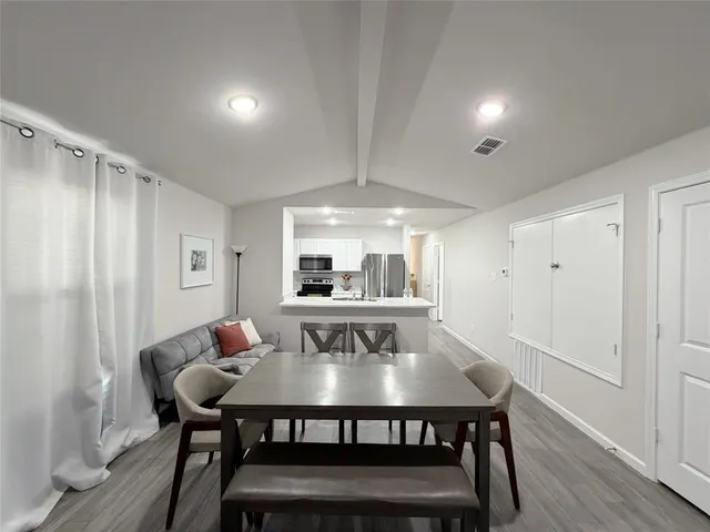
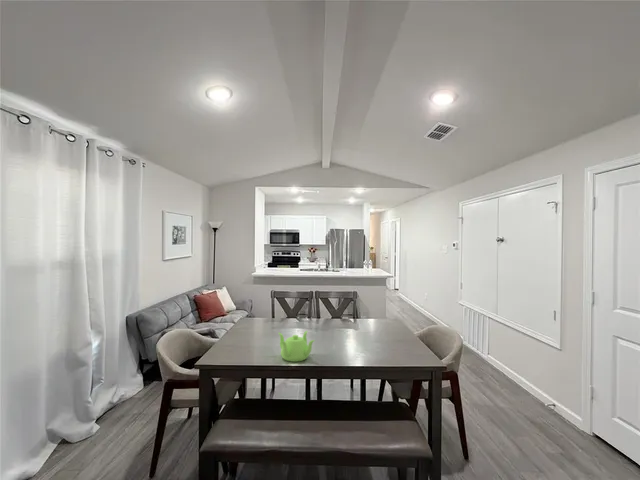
+ teapot [277,330,316,363]
